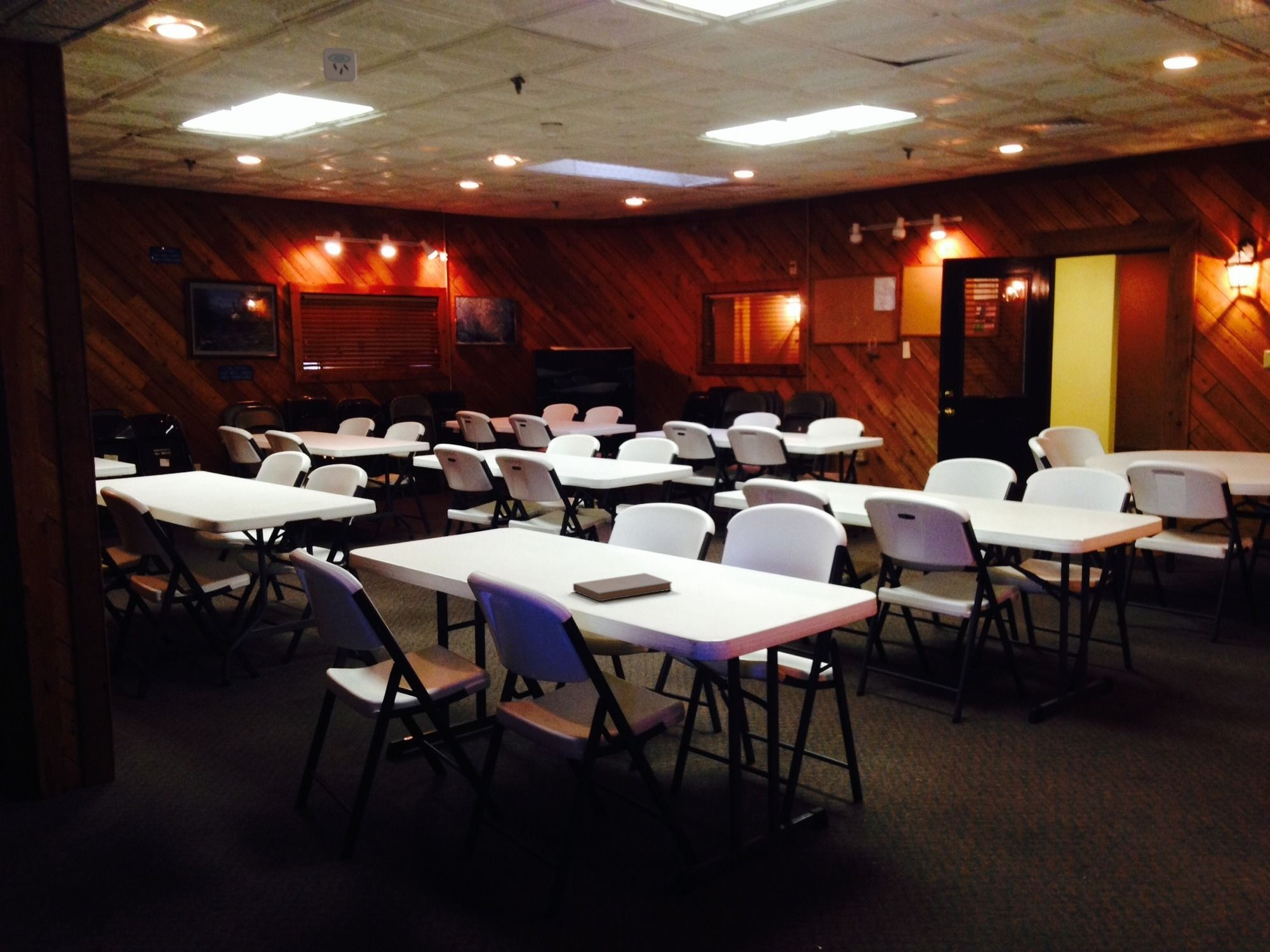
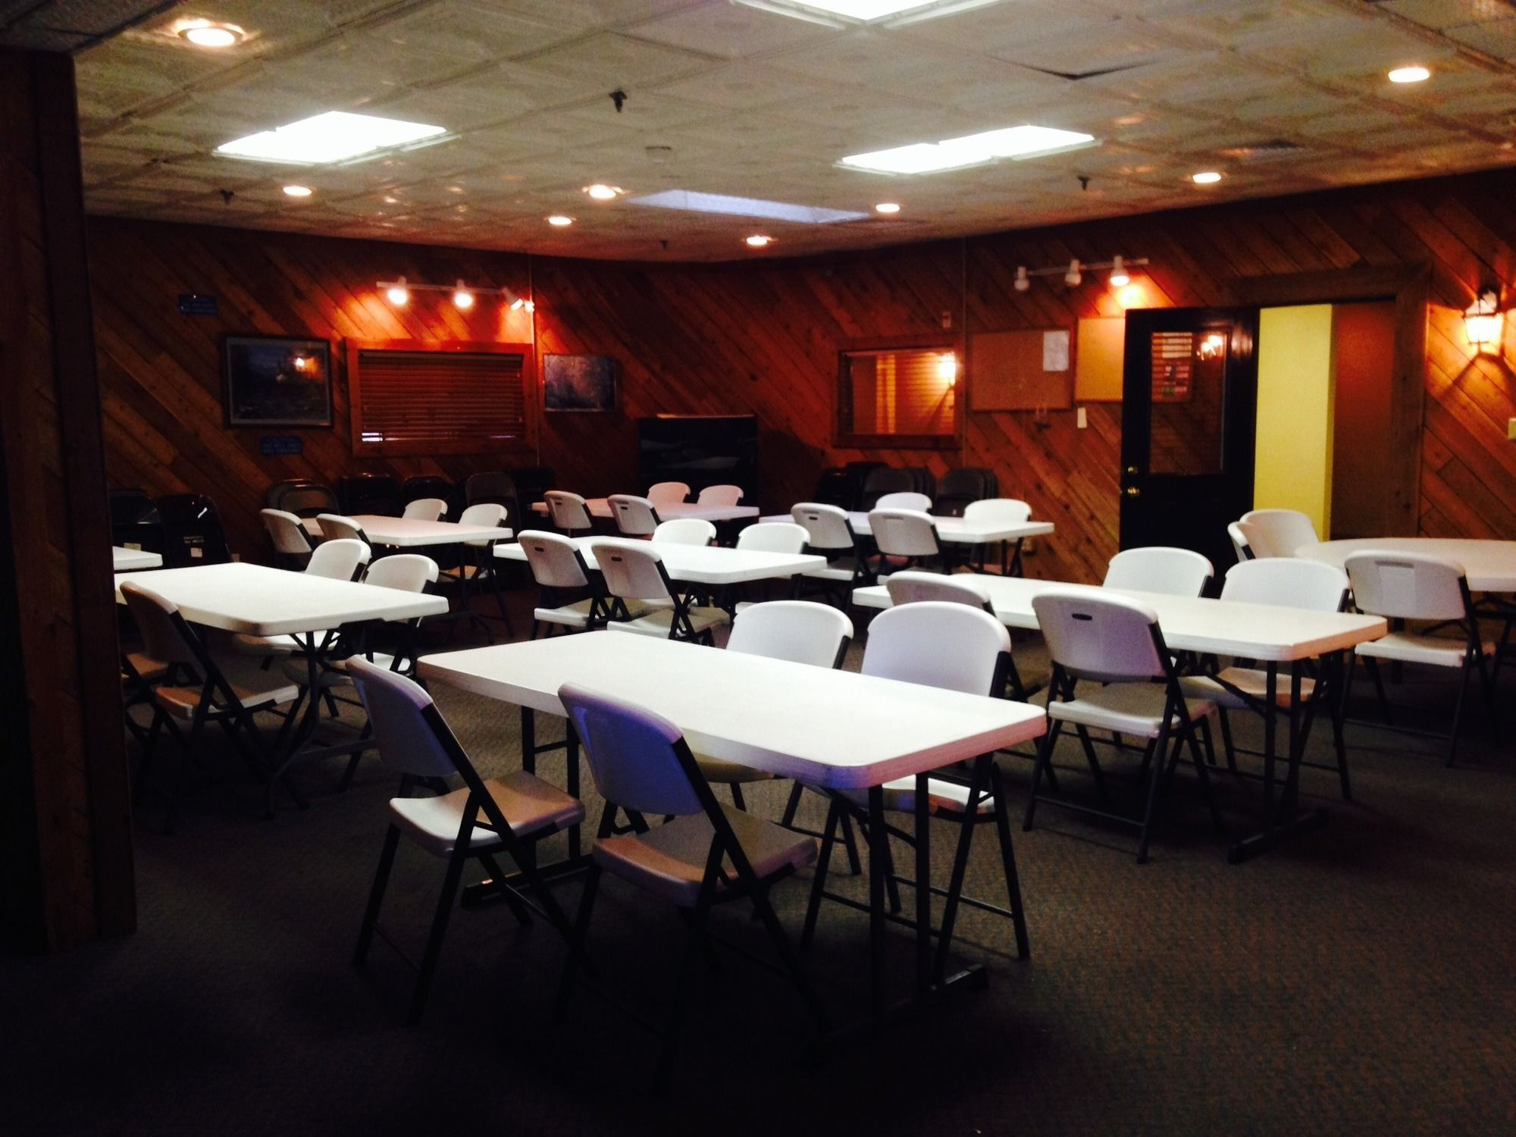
- book [572,572,672,602]
- smoke detector [322,47,358,83]
